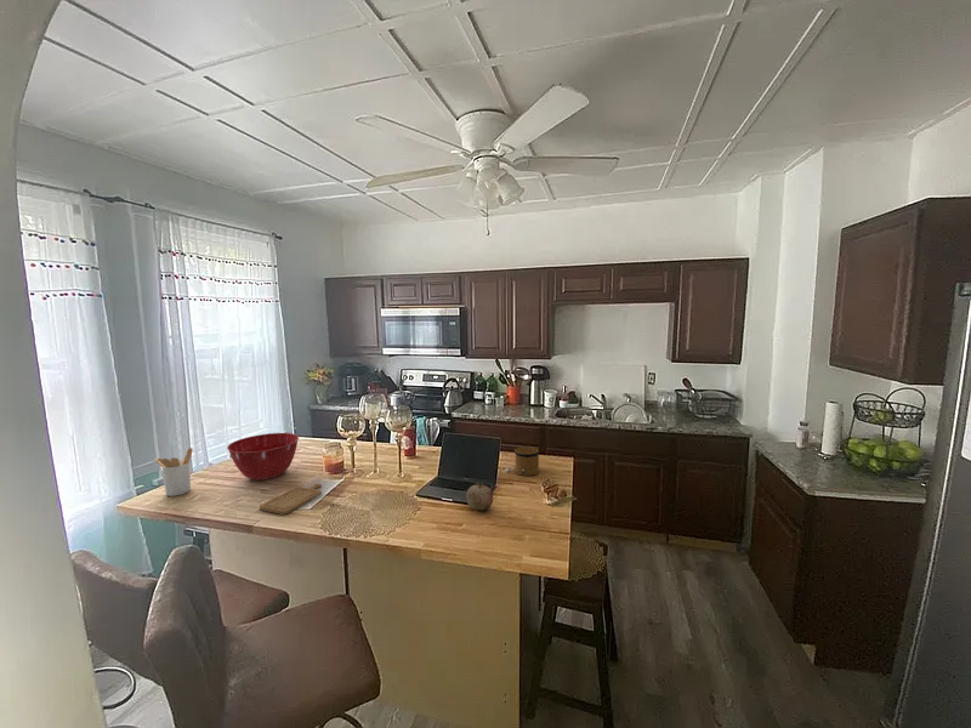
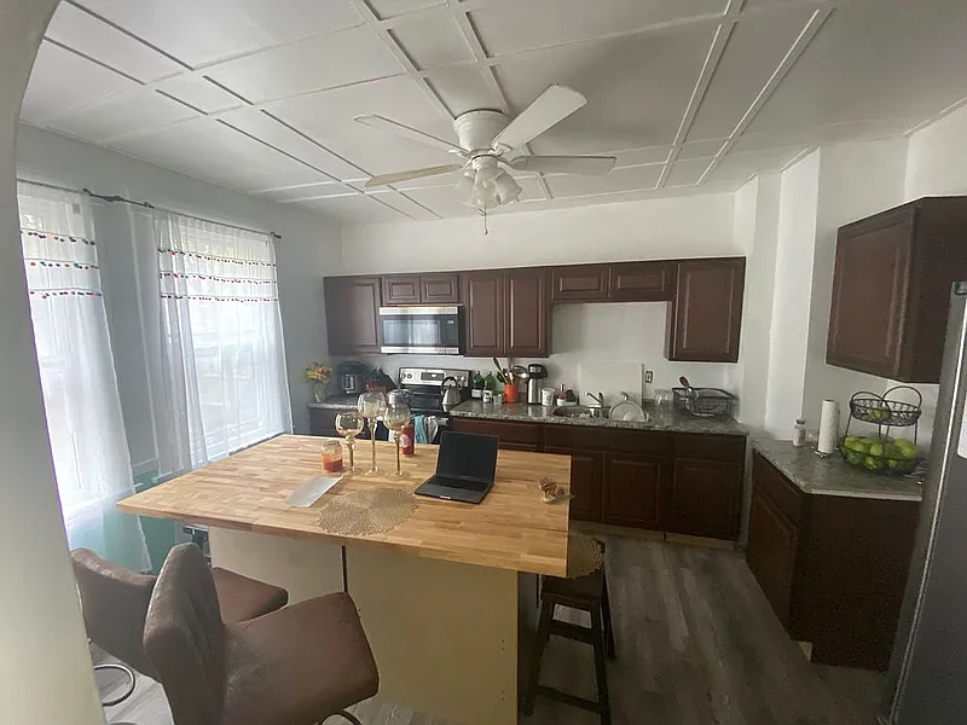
- fruit [466,480,494,511]
- speaker [505,445,540,477]
- chopping board [259,483,323,516]
- utensil holder [153,447,194,497]
- mixing bowl [226,432,300,482]
